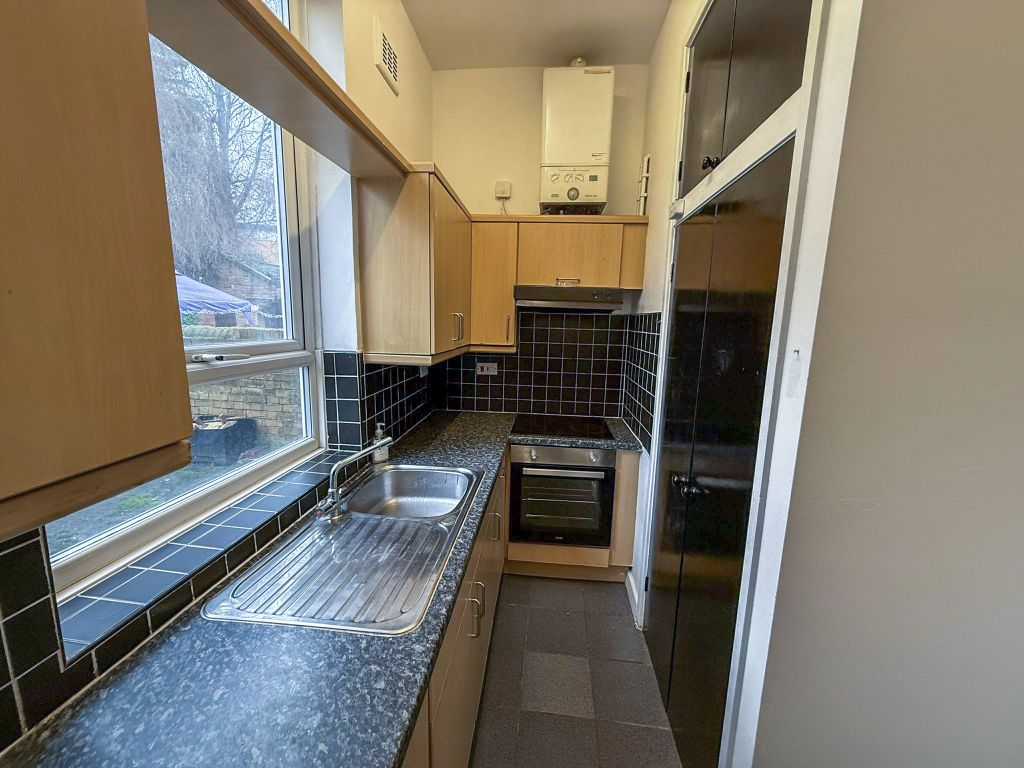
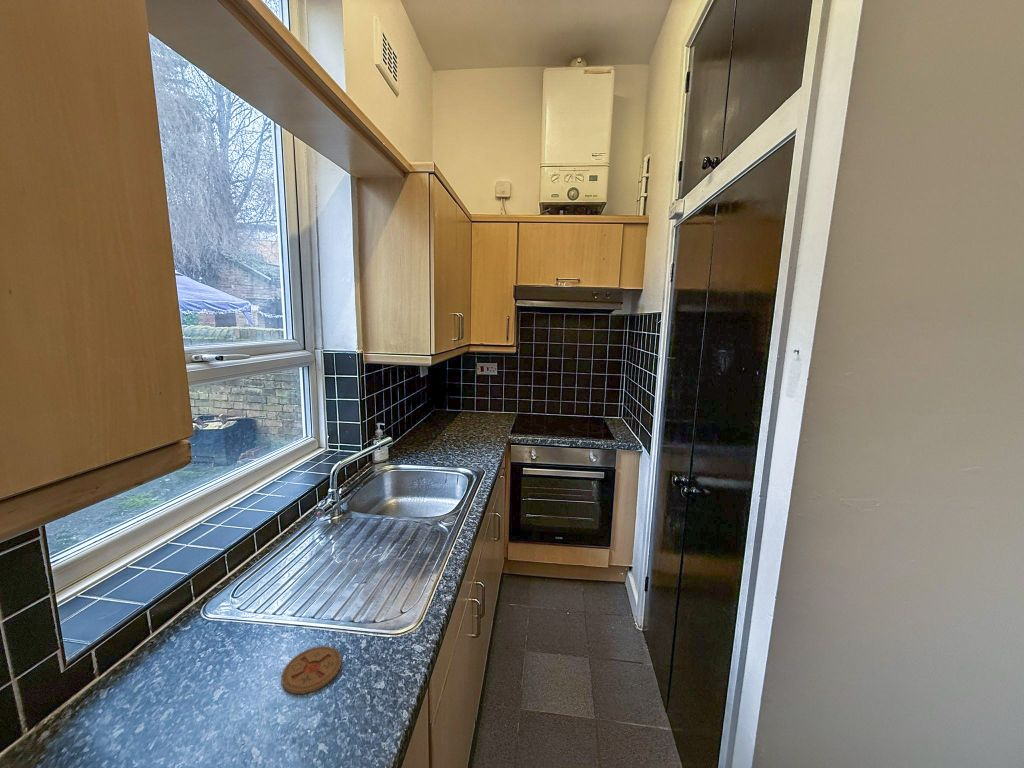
+ coaster [280,645,343,695]
